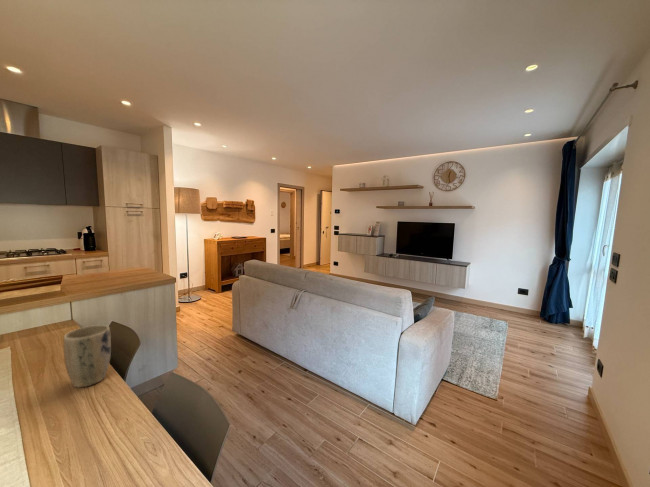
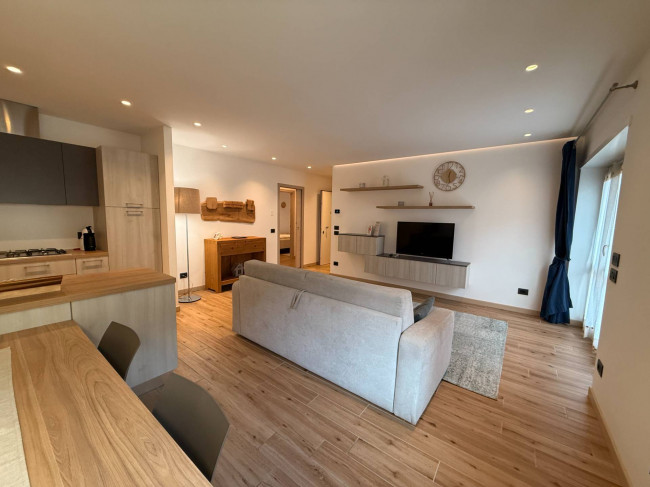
- plant pot [63,324,112,389]
